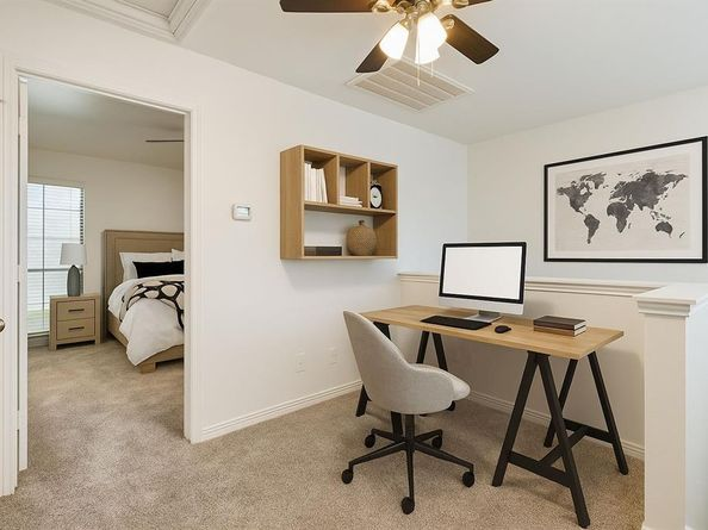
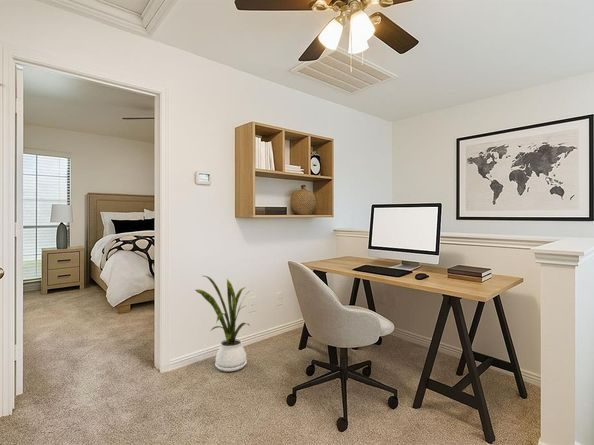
+ house plant [194,275,251,372]
